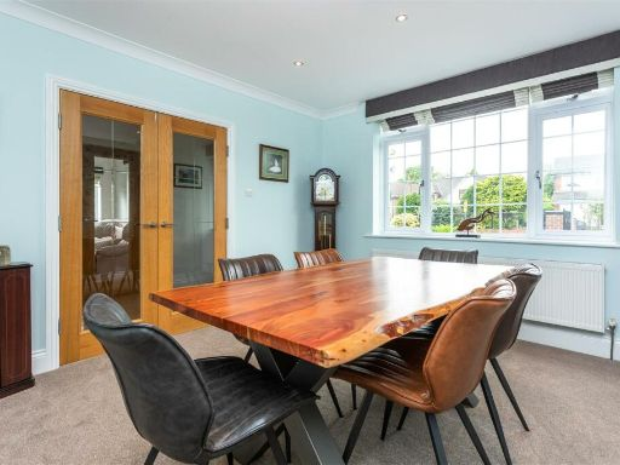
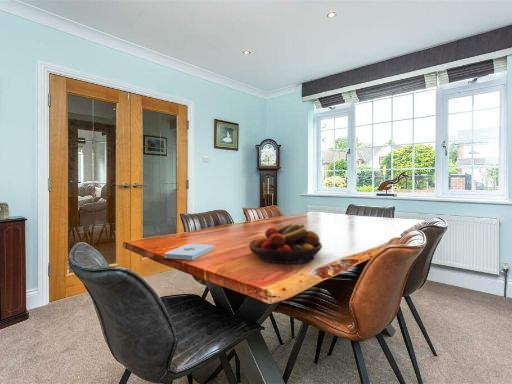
+ fruit bowl [248,223,323,265]
+ notepad [164,243,215,261]
